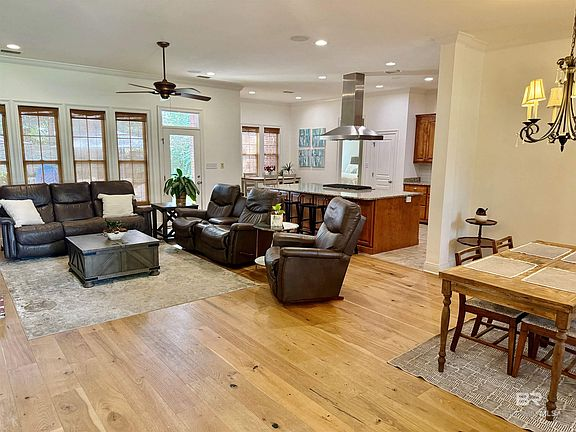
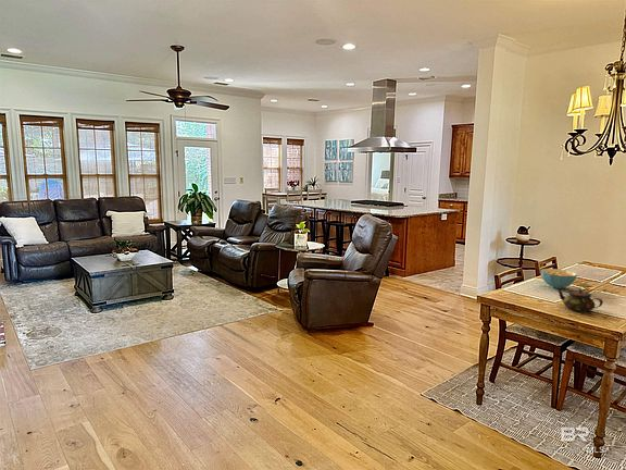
+ teapot [558,288,604,313]
+ cereal bowl [540,268,578,289]
